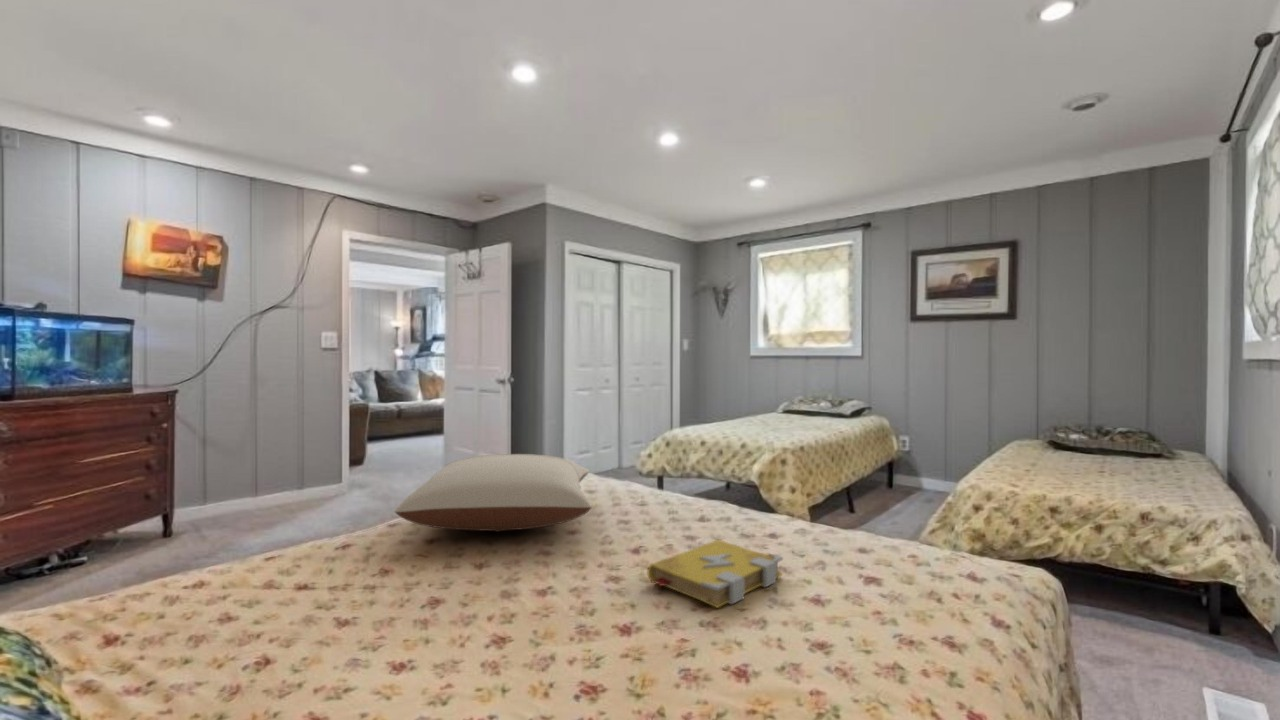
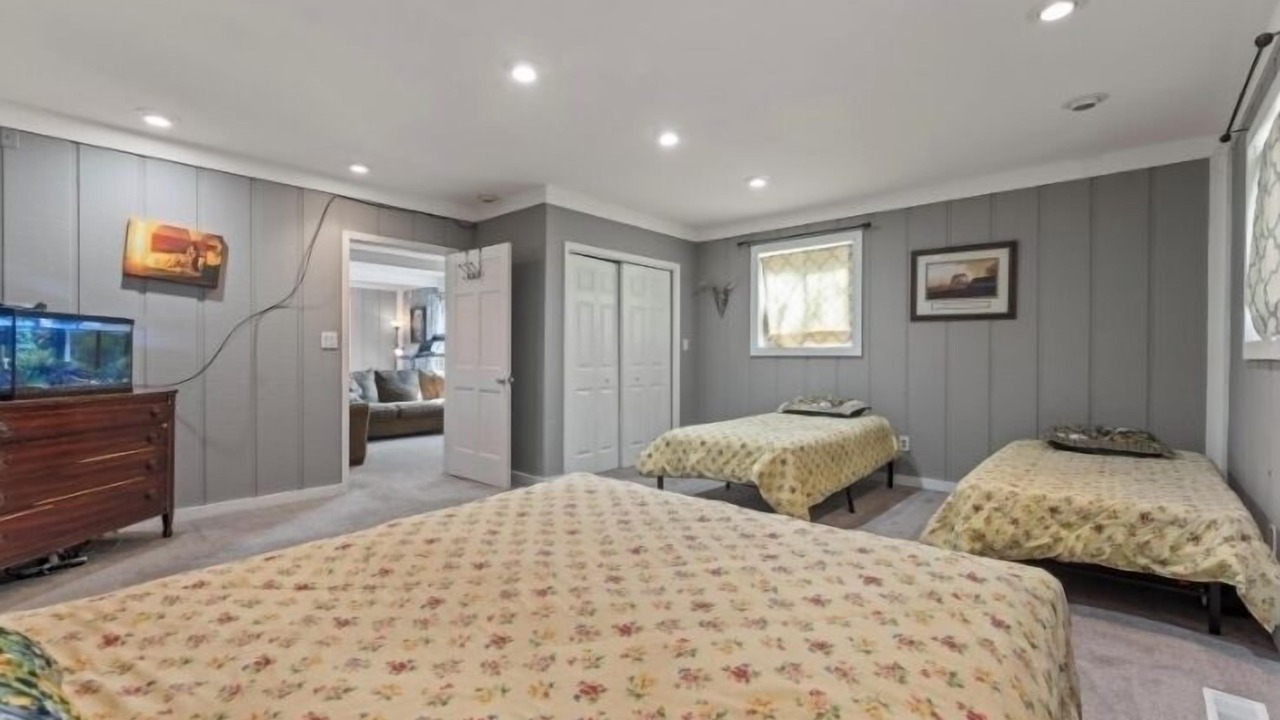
- pillow [394,453,593,533]
- spell book [647,539,784,609]
